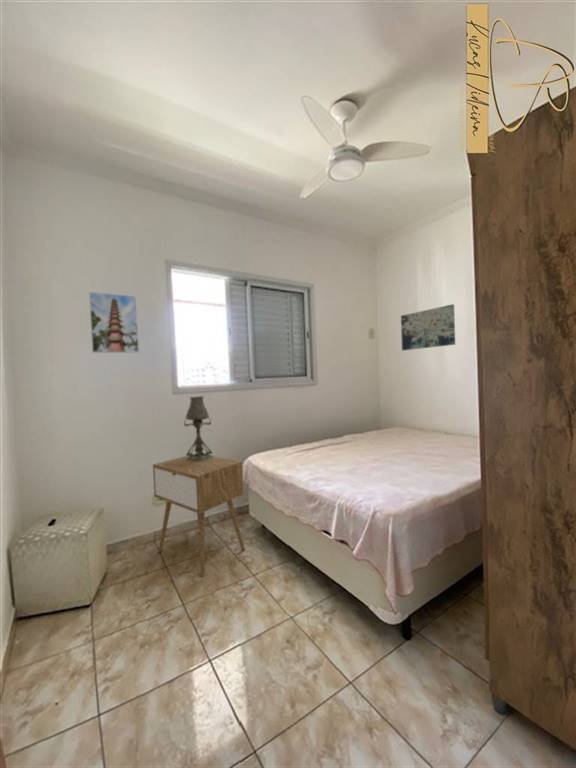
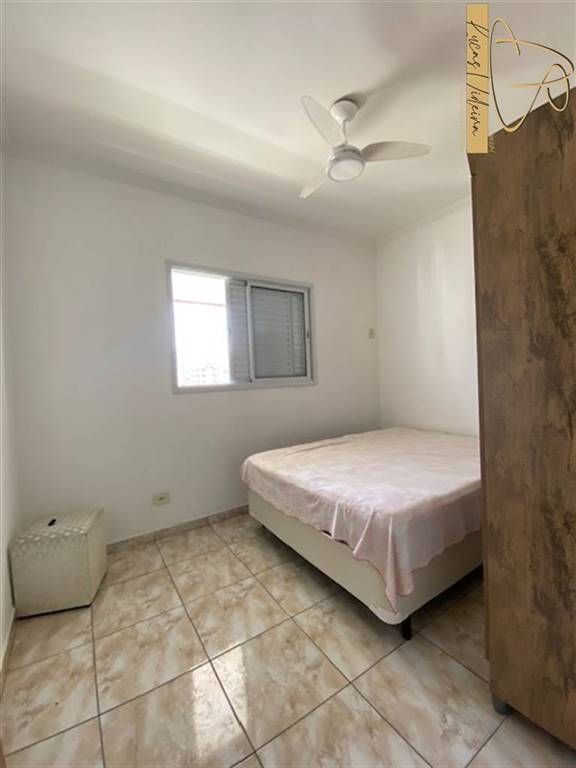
- table lamp [183,395,213,461]
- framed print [88,291,140,354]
- wall art [400,303,456,351]
- nightstand [152,452,246,578]
